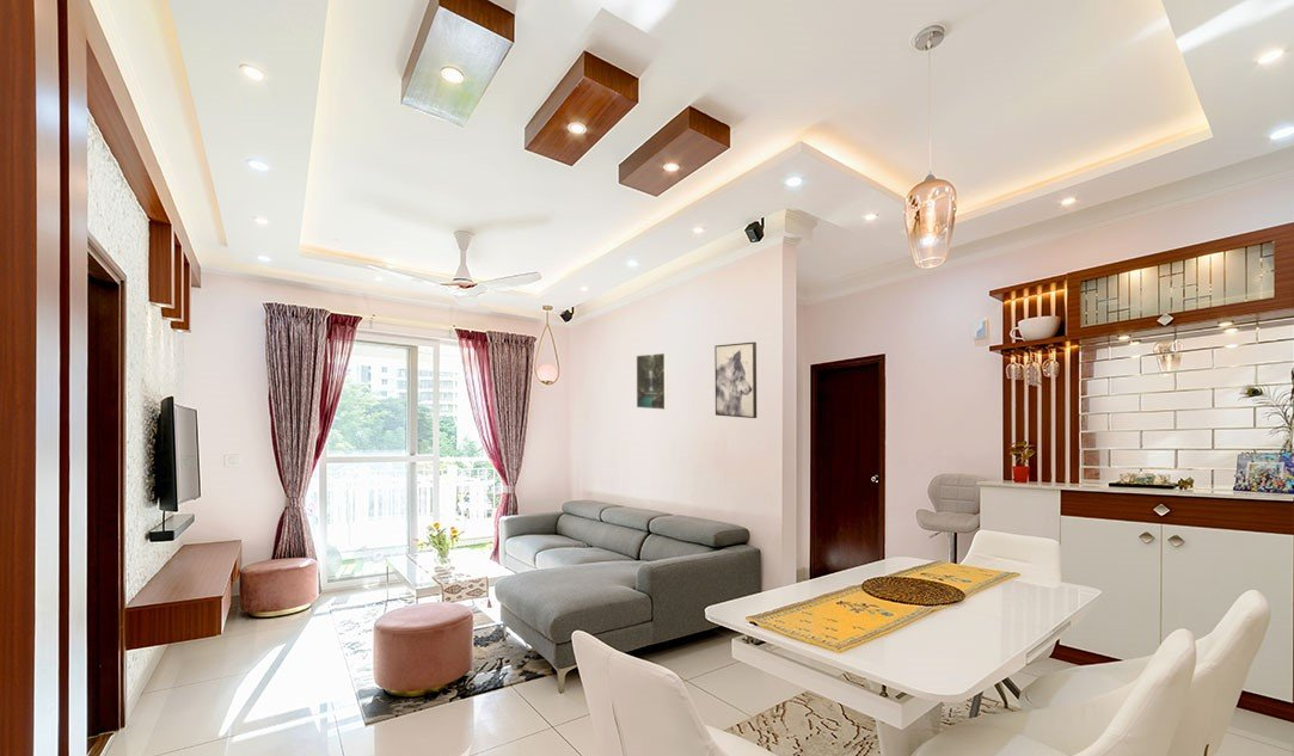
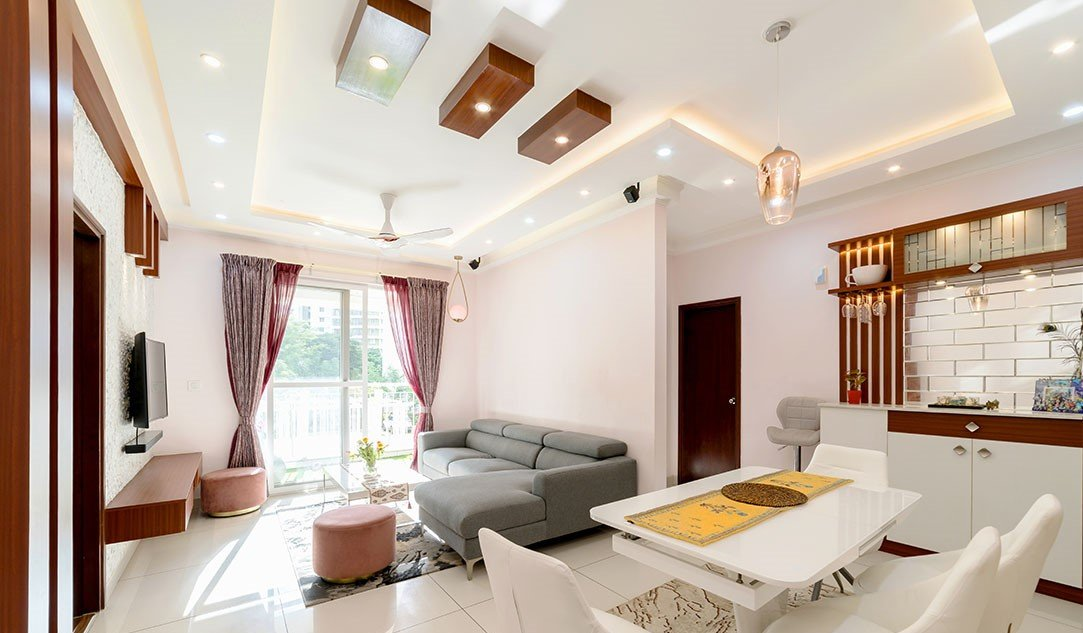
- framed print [636,352,669,411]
- wall art [713,340,758,419]
